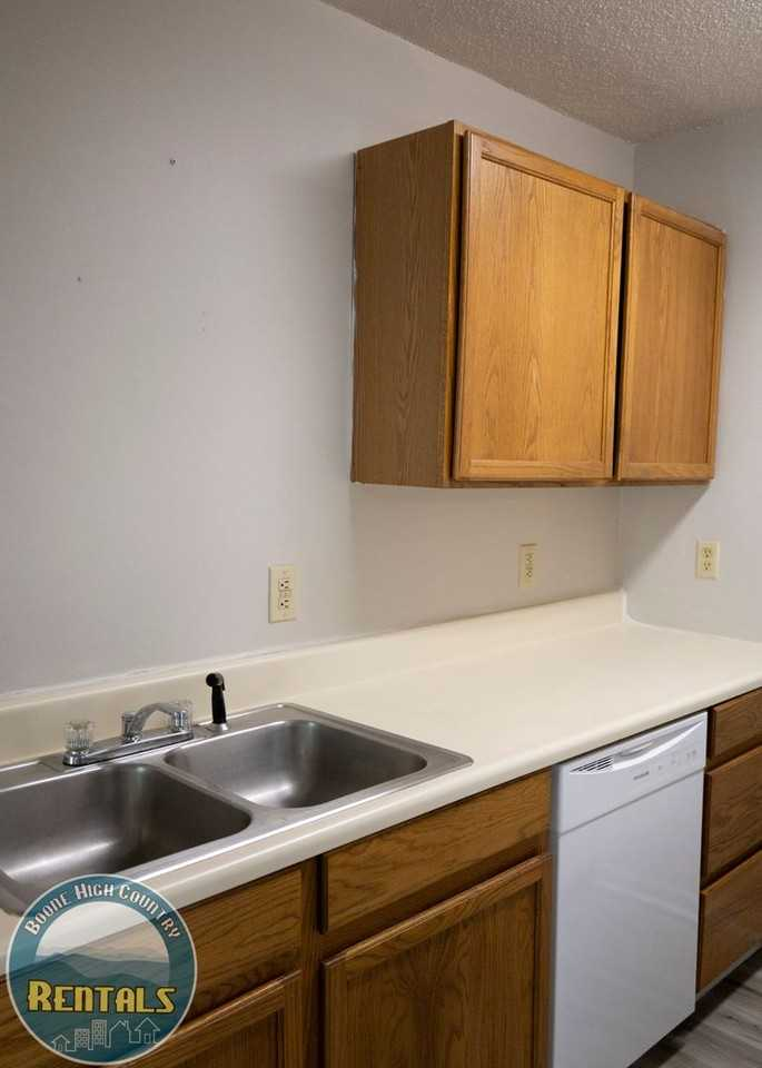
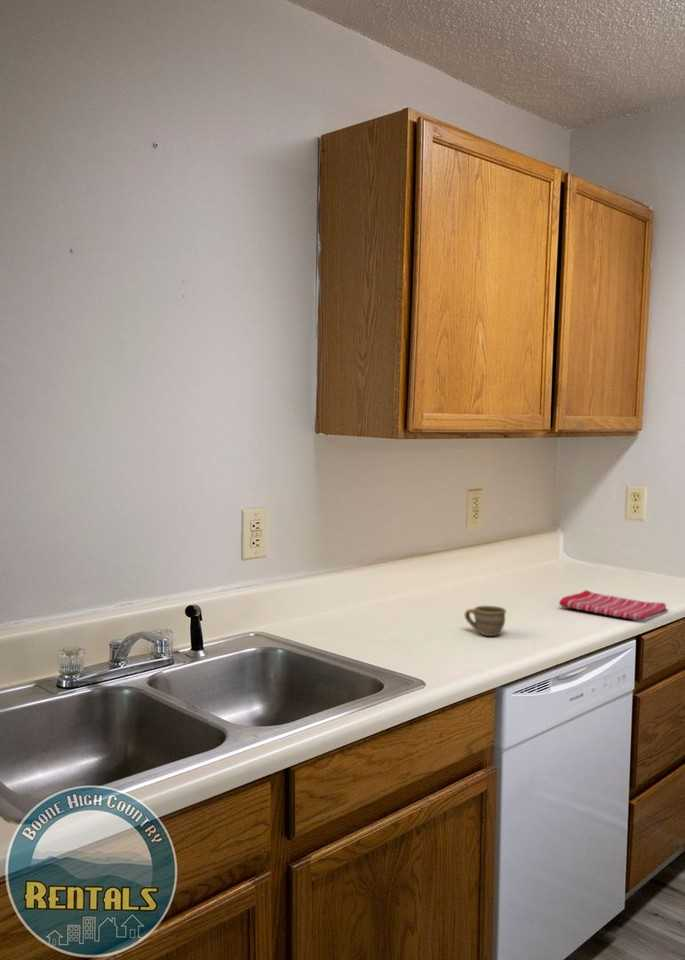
+ dish towel [558,589,669,622]
+ cup [464,605,507,637]
